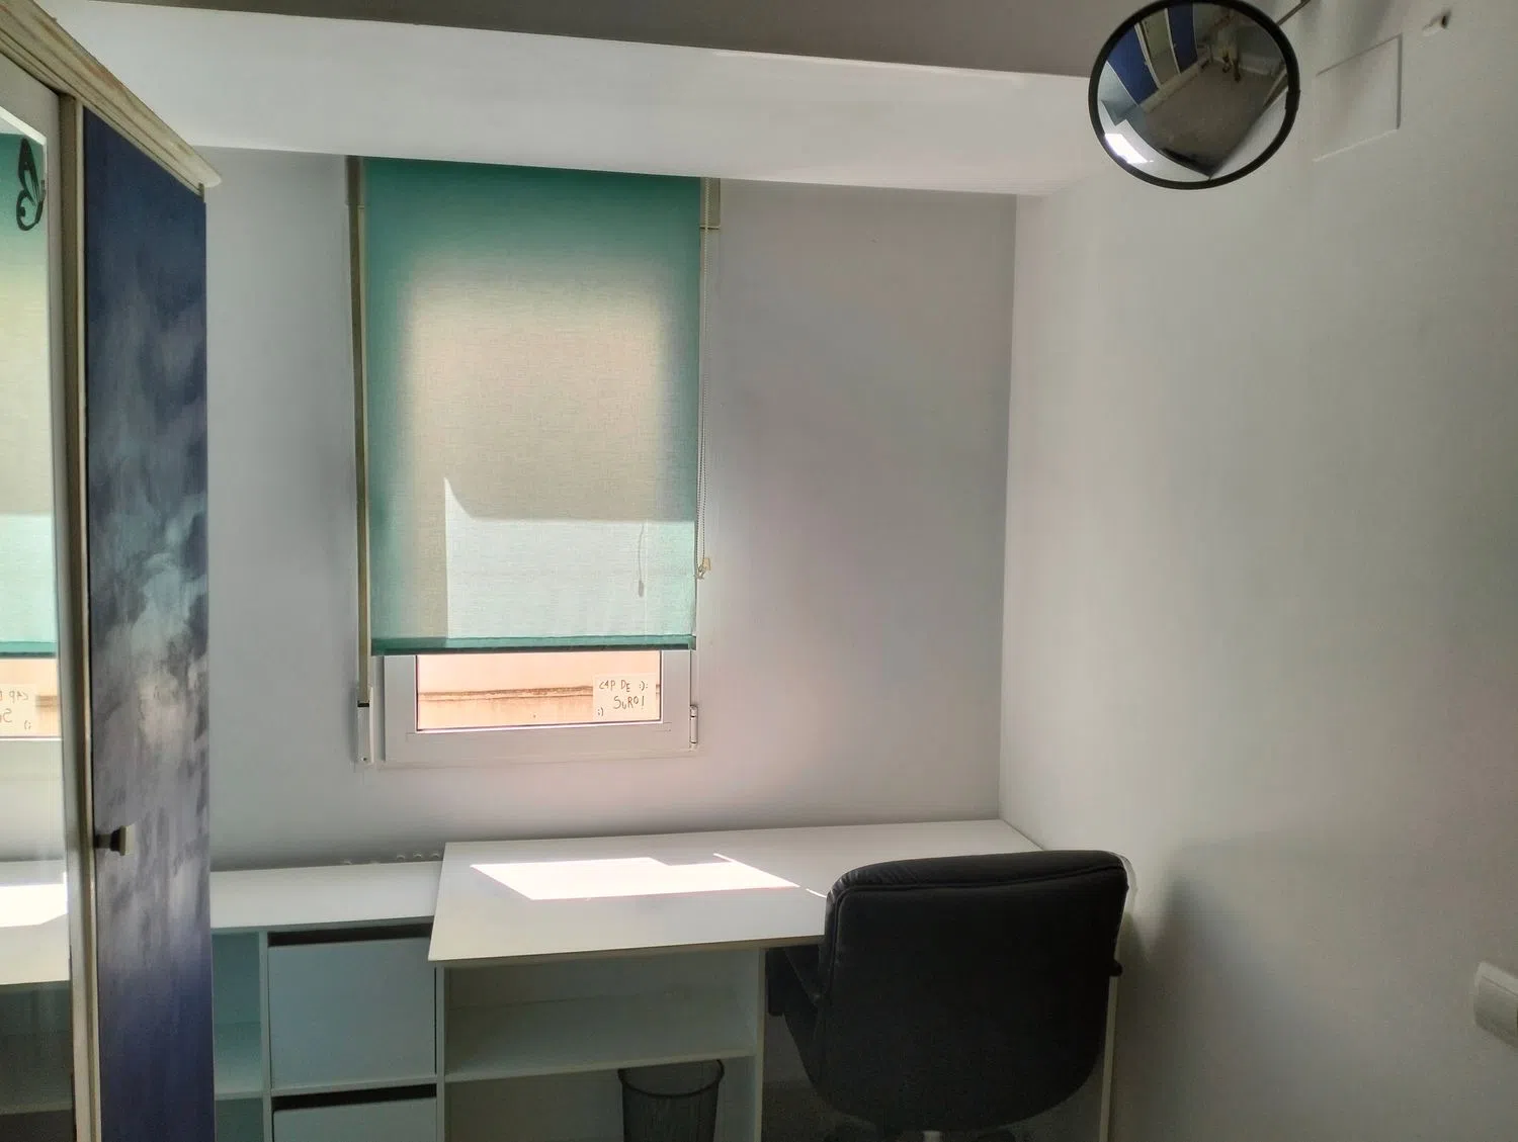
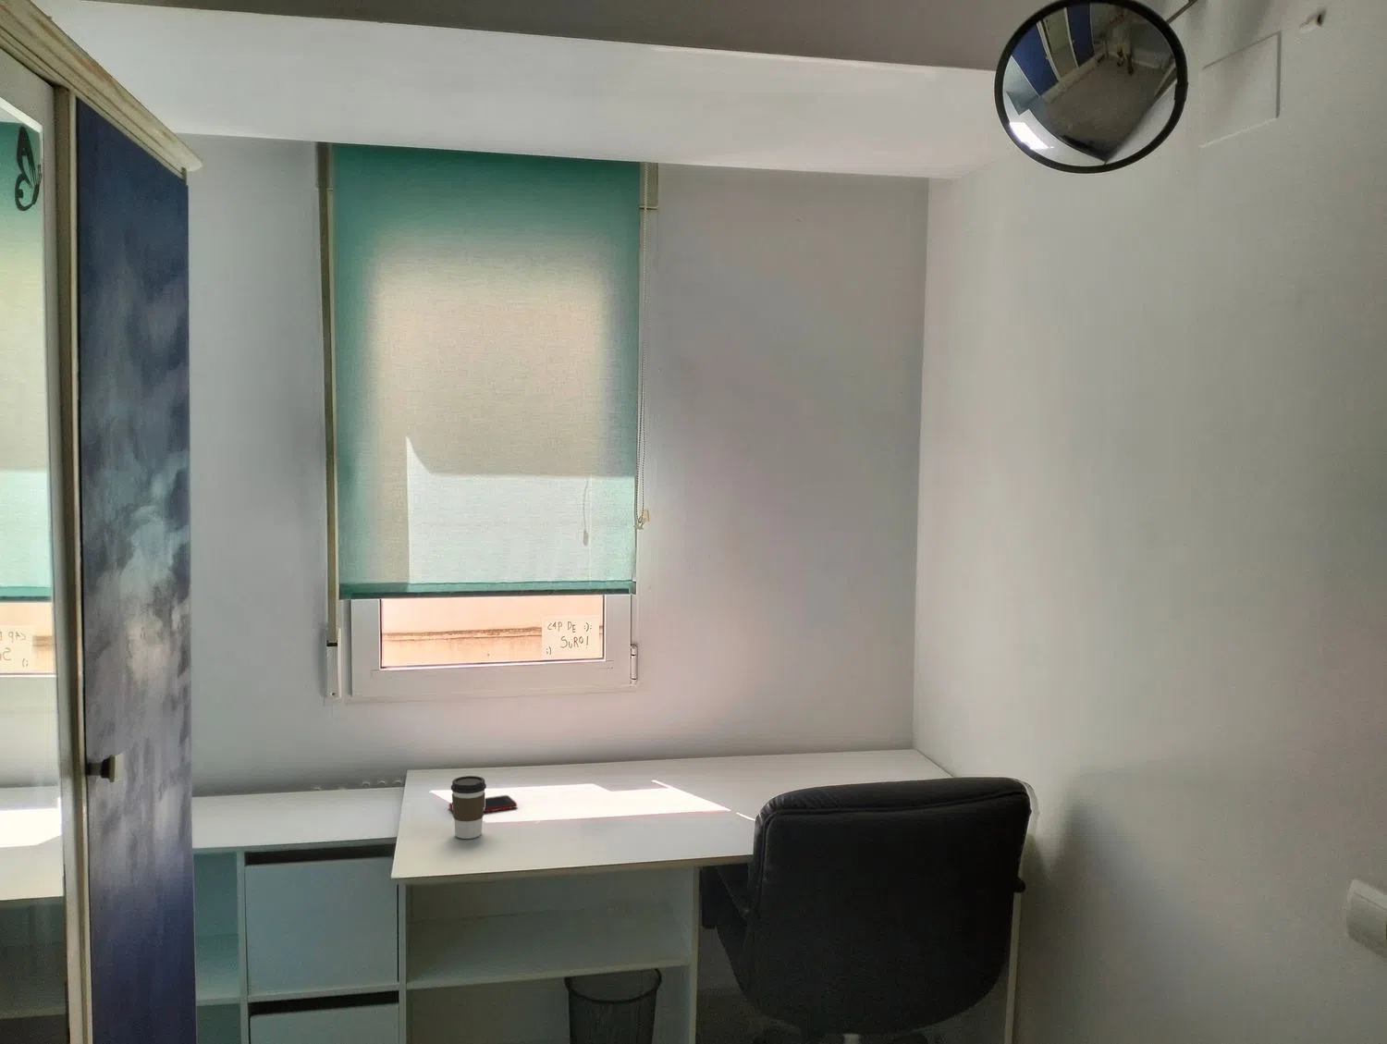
+ cell phone [448,794,518,814]
+ coffee cup [451,775,487,840]
